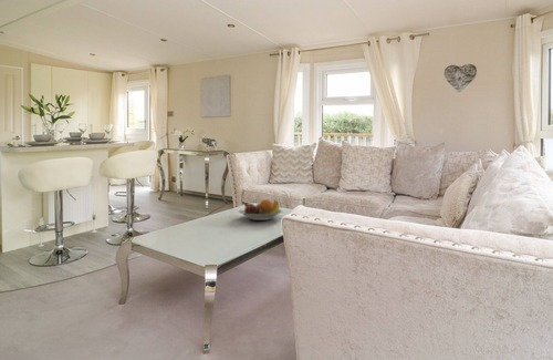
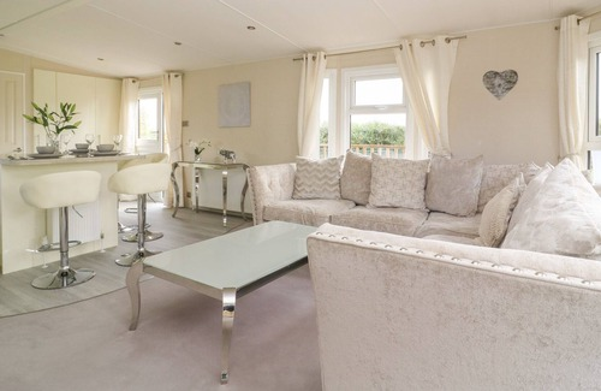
- fruit bowl [238,198,283,222]
